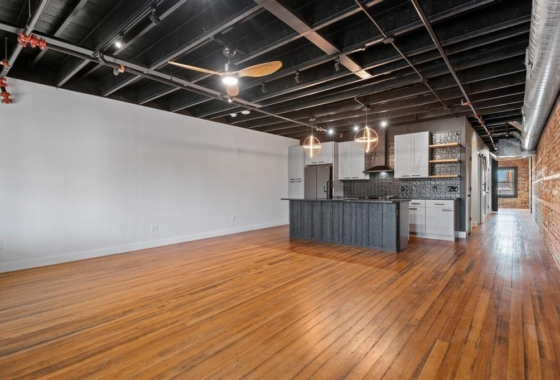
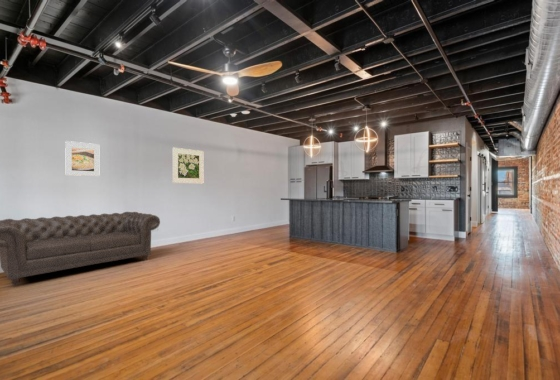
+ sofa [0,211,161,287]
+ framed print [172,147,204,184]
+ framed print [64,140,100,177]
